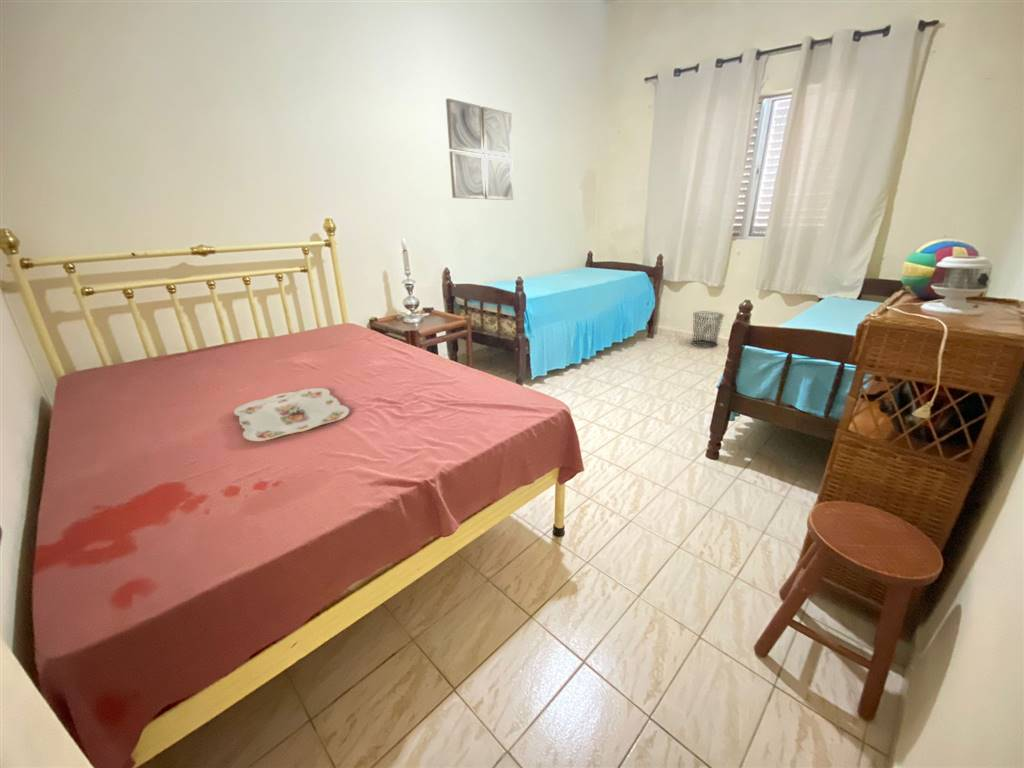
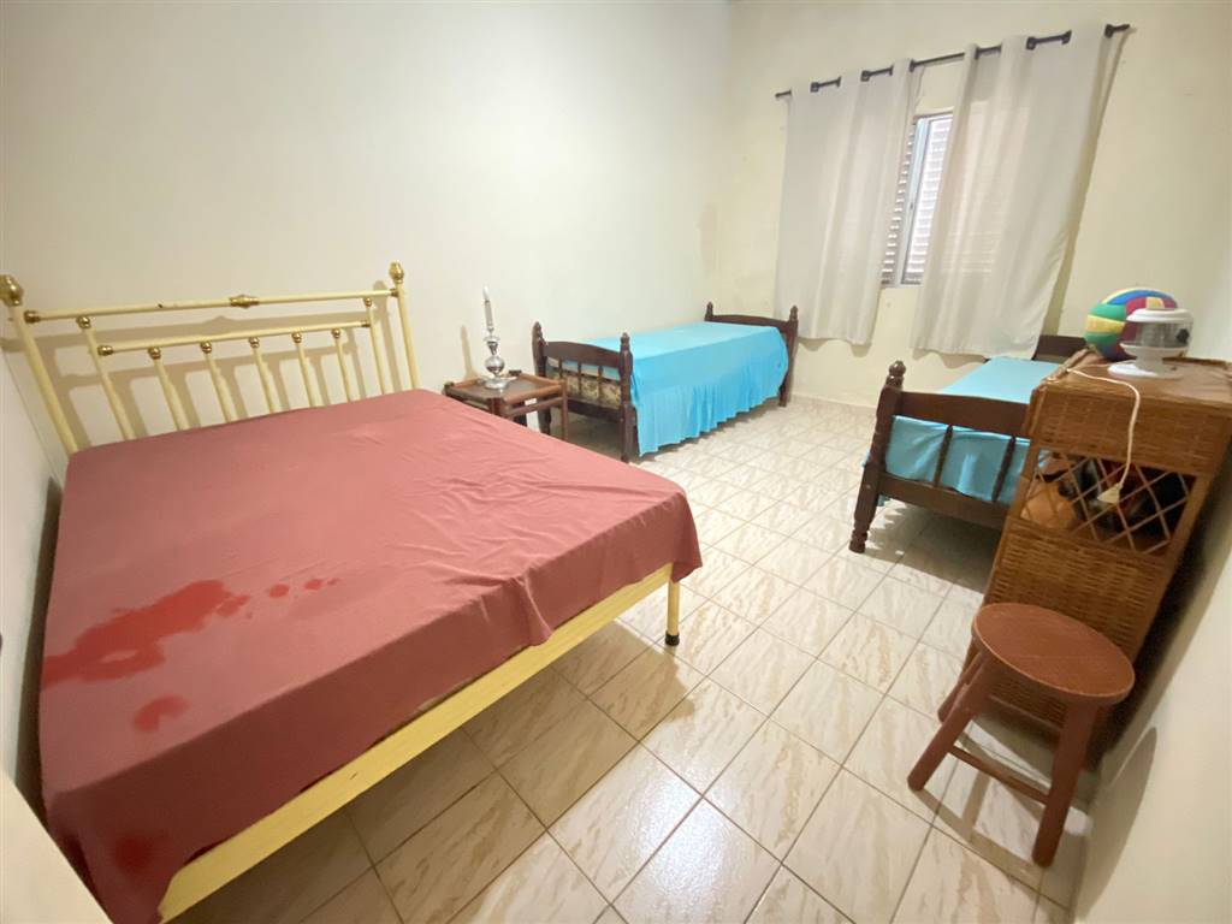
- waste bin [691,311,725,348]
- wall art [445,97,514,201]
- serving tray [233,387,350,442]
